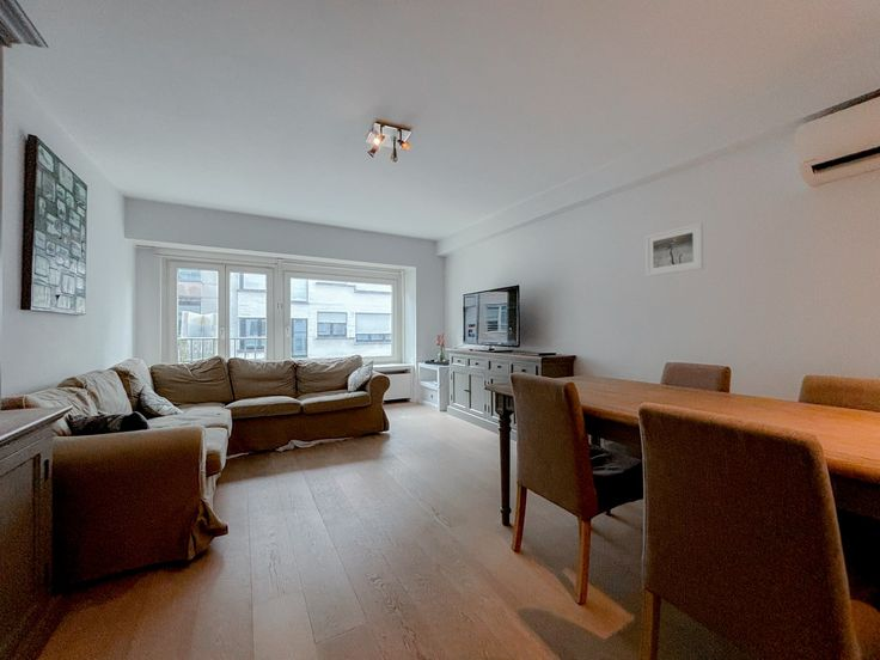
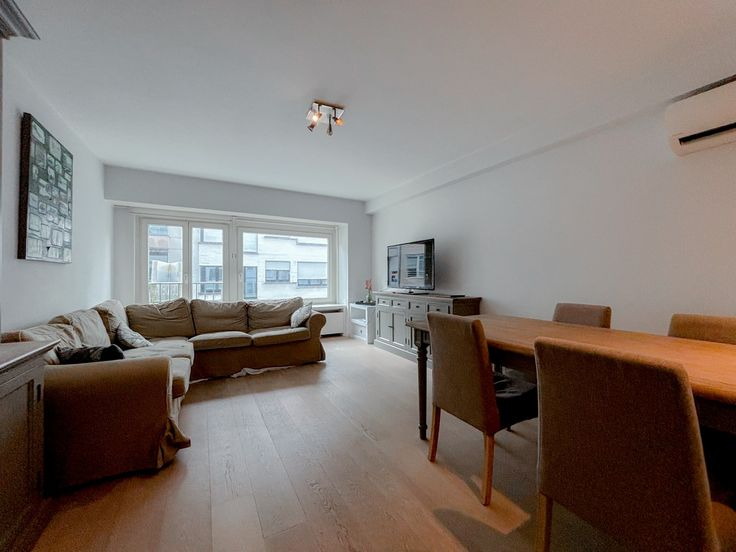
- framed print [644,221,704,277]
